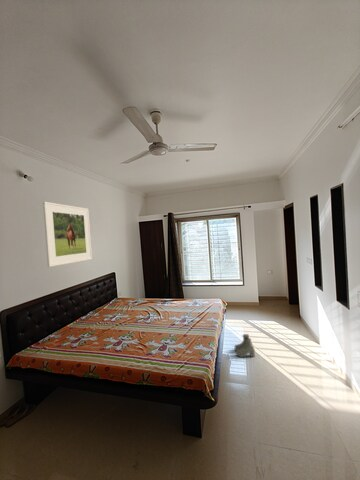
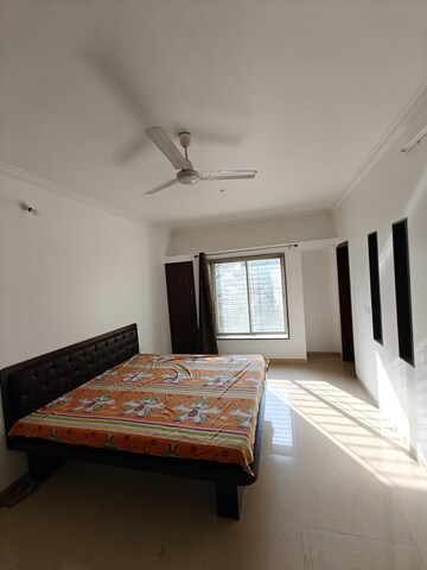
- boots [234,333,256,358]
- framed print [42,201,93,268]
